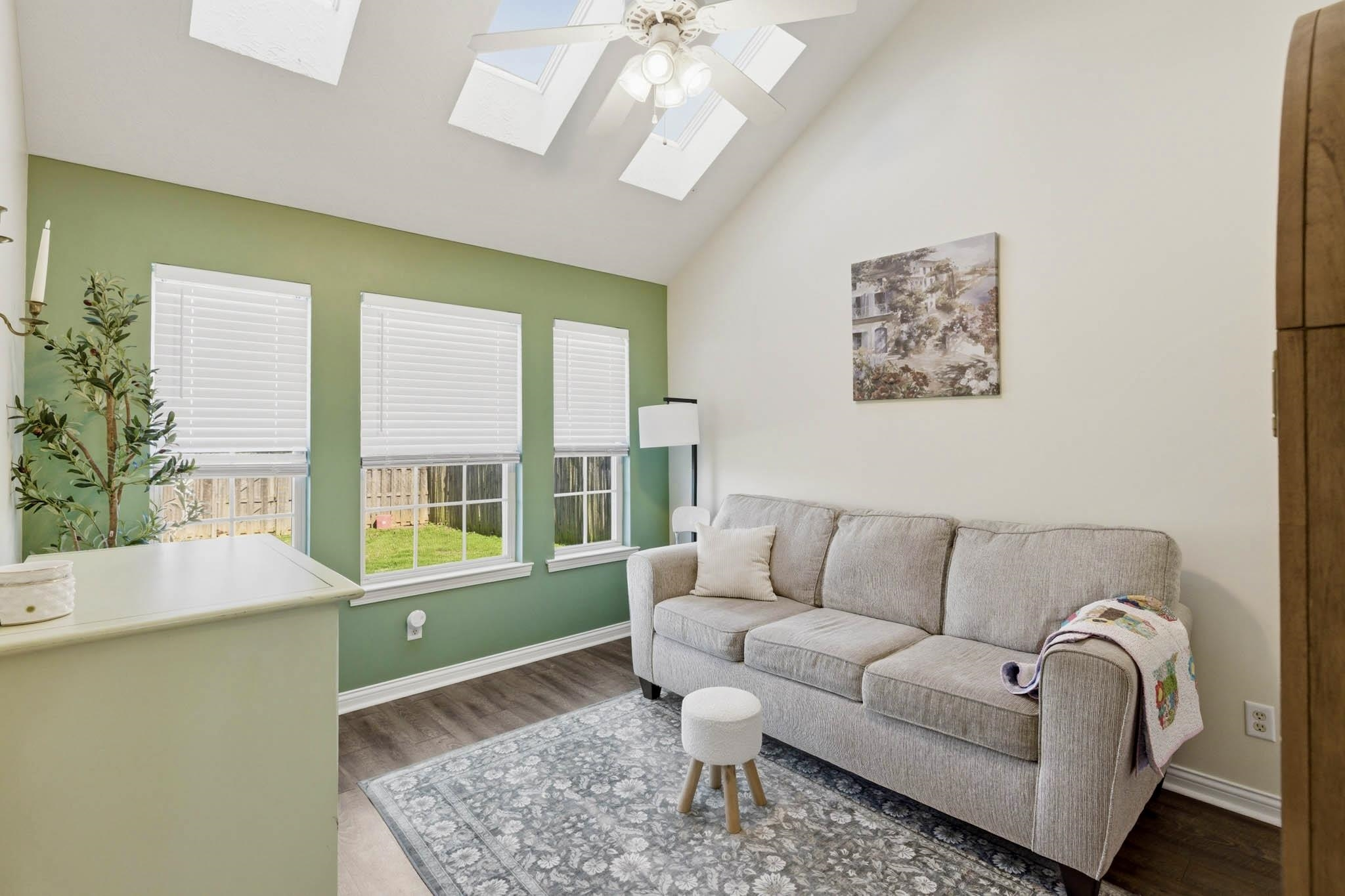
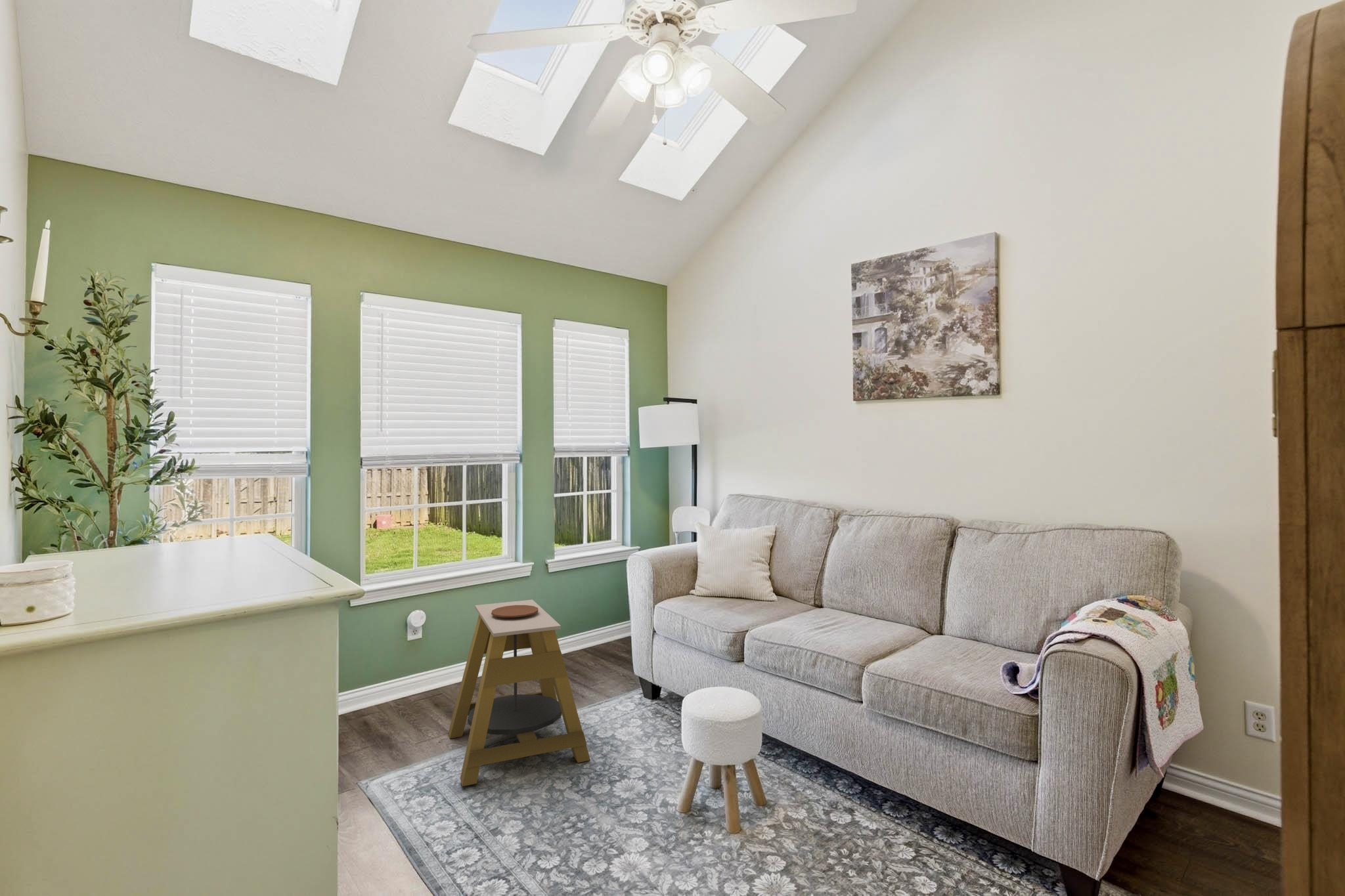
+ side table [448,599,591,787]
